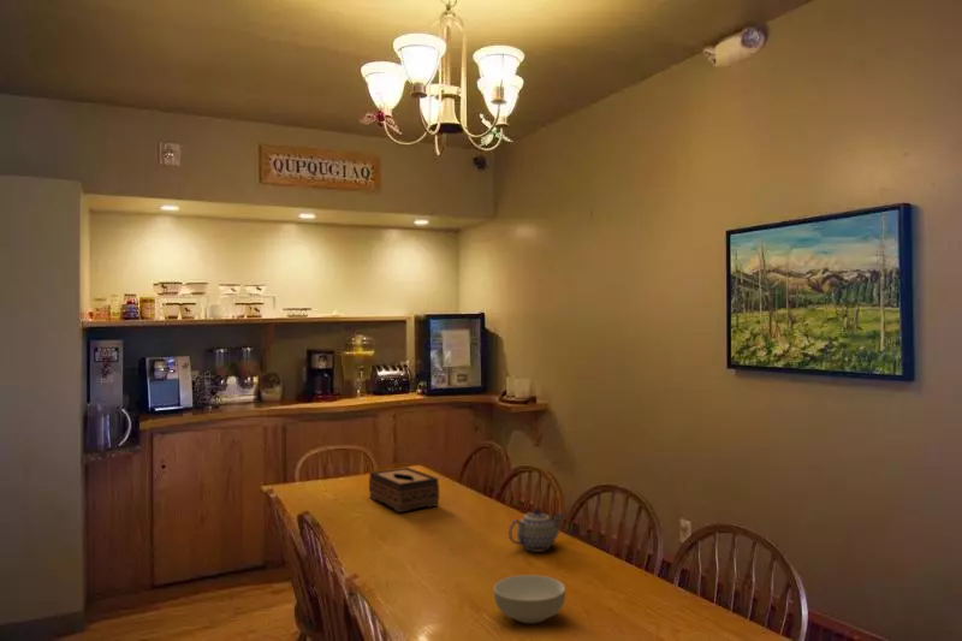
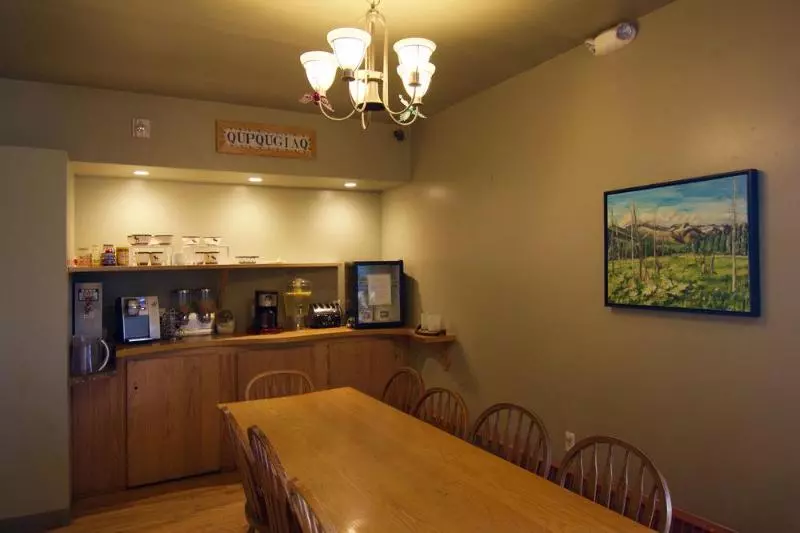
- tissue box [368,465,440,514]
- cereal bowl [492,574,566,624]
- teapot [507,508,565,553]
